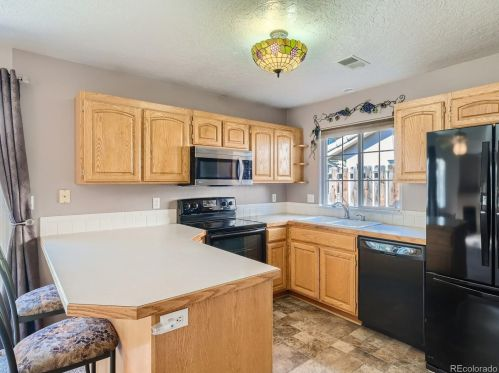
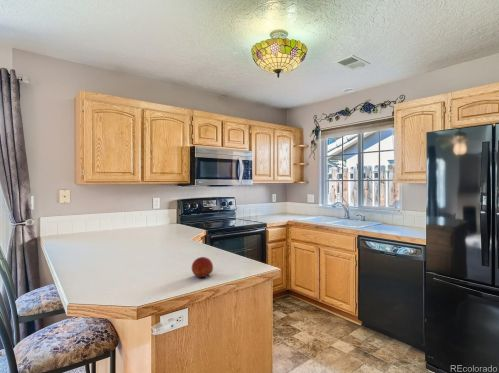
+ fruit [191,256,214,280]
